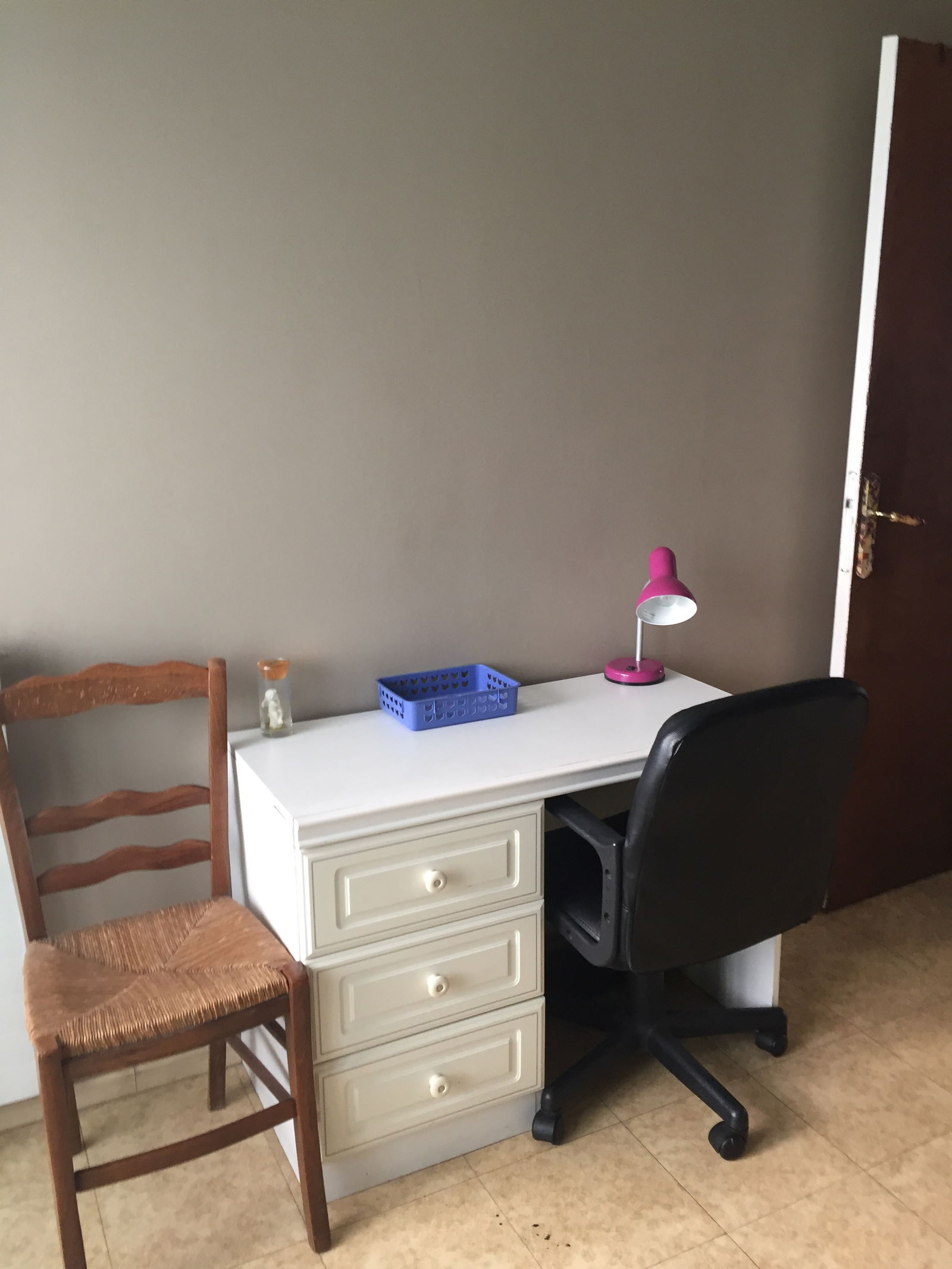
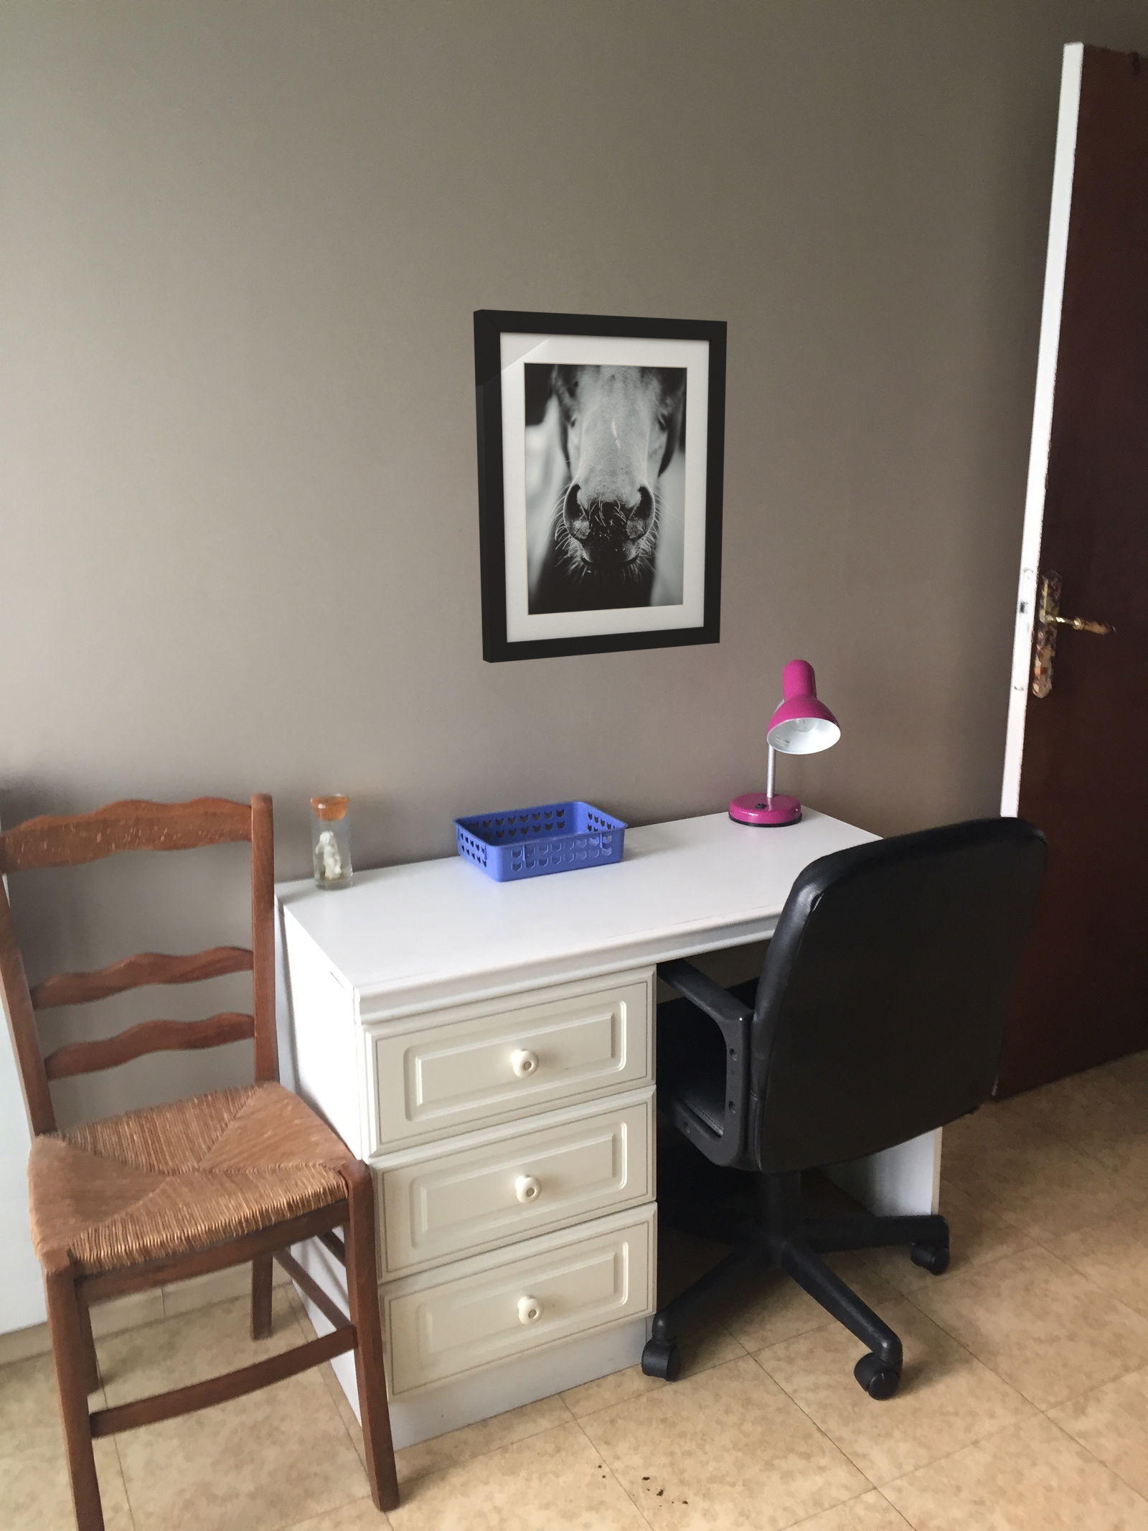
+ wall art [473,309,727,664]
